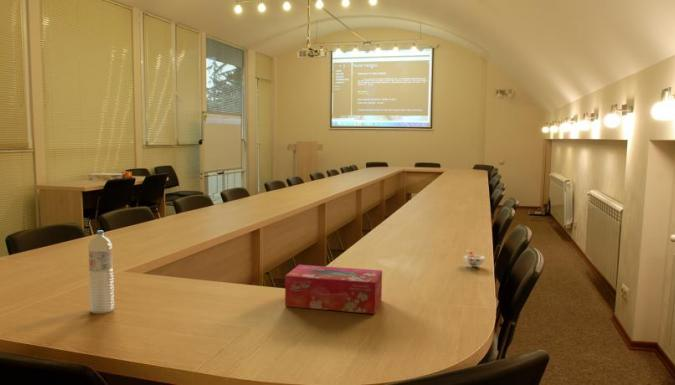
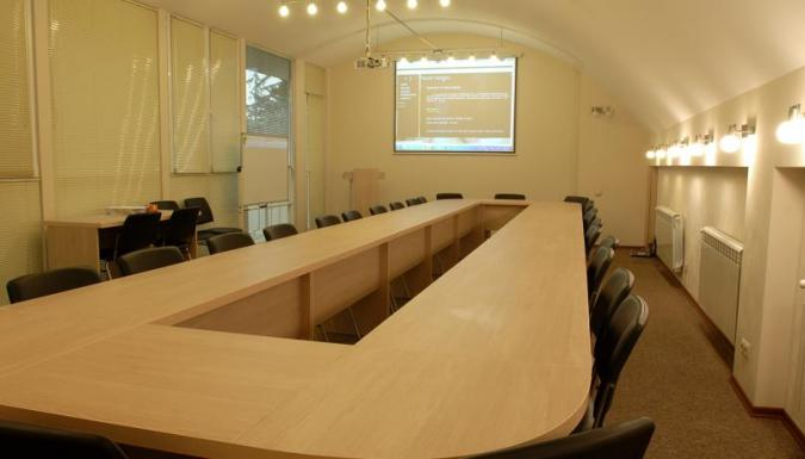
- tissue box [284,264,383,315]
- water bottle [87,230,115,315]
- cup [462,249,486,268]
